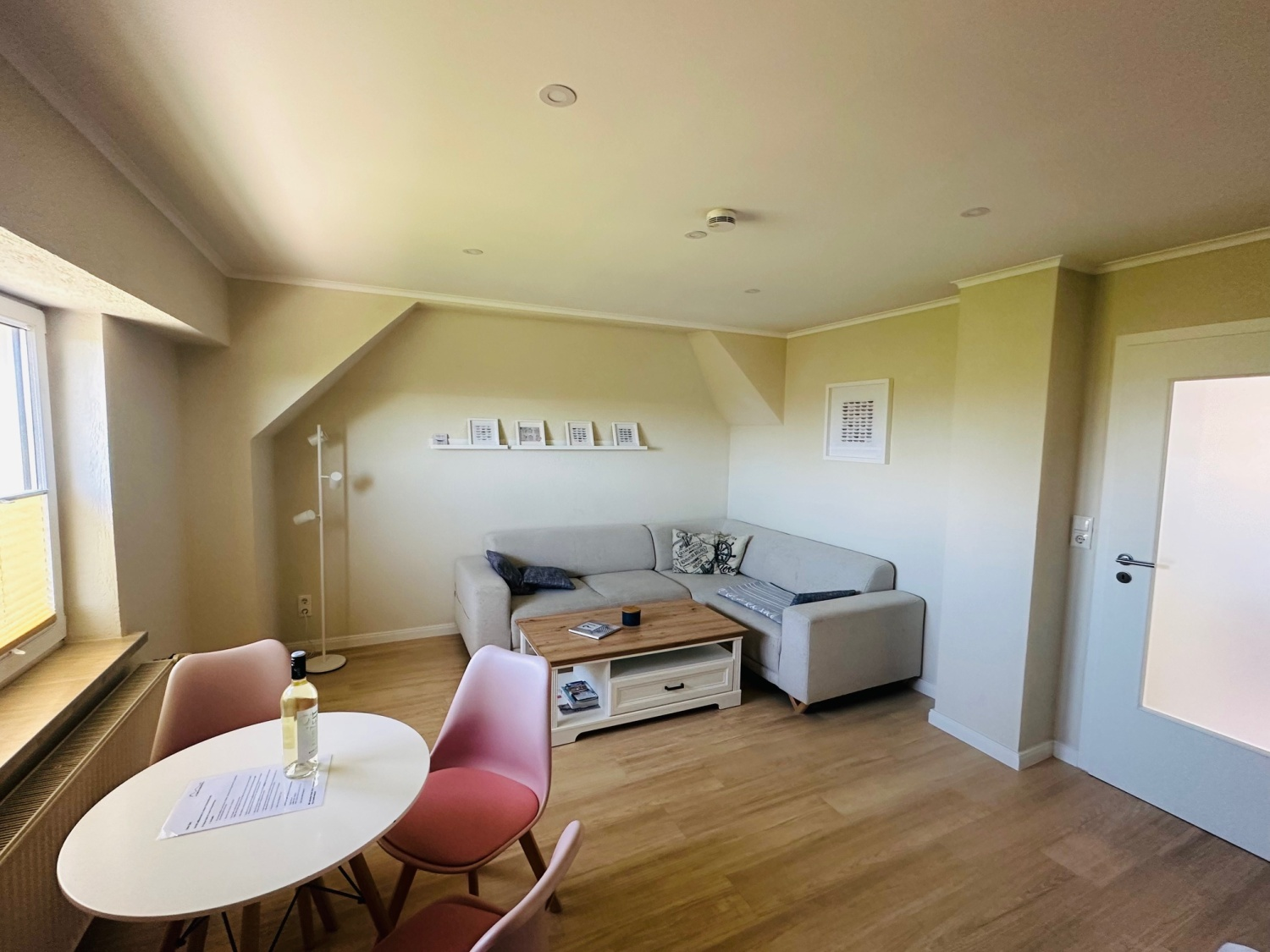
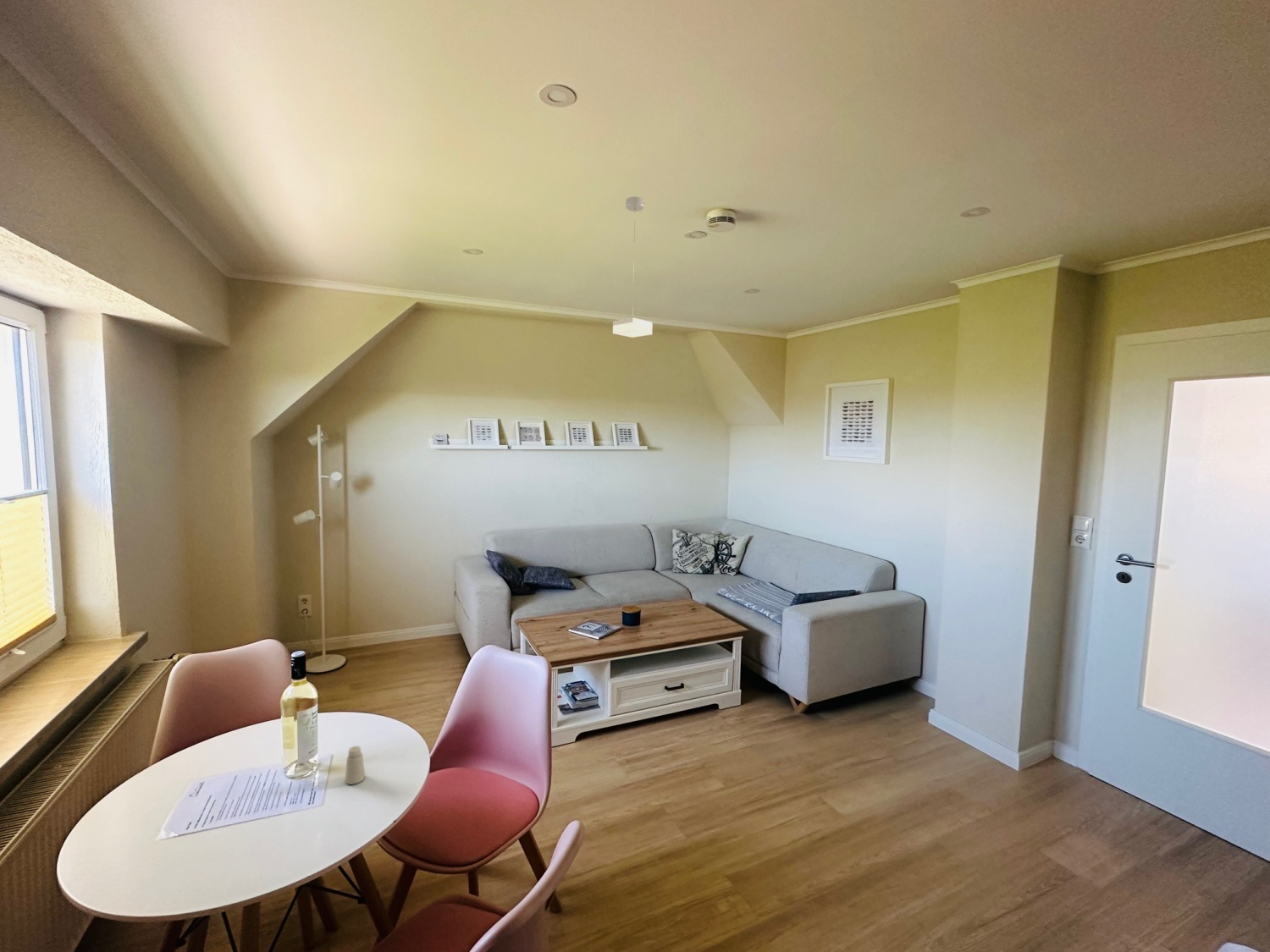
+ saltshaker [345,746,366,785]
+ pendant lamp [612,195,654,338]
